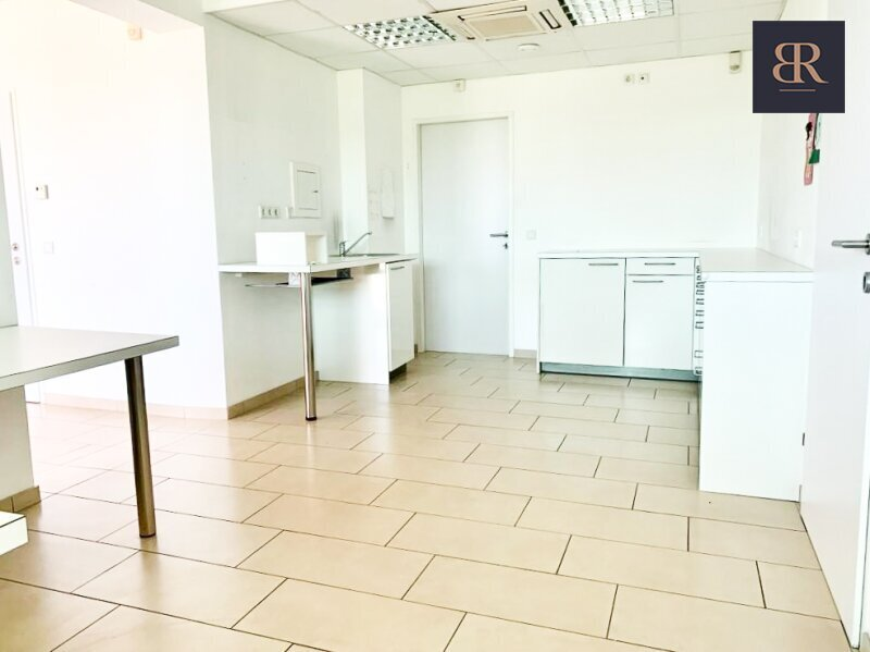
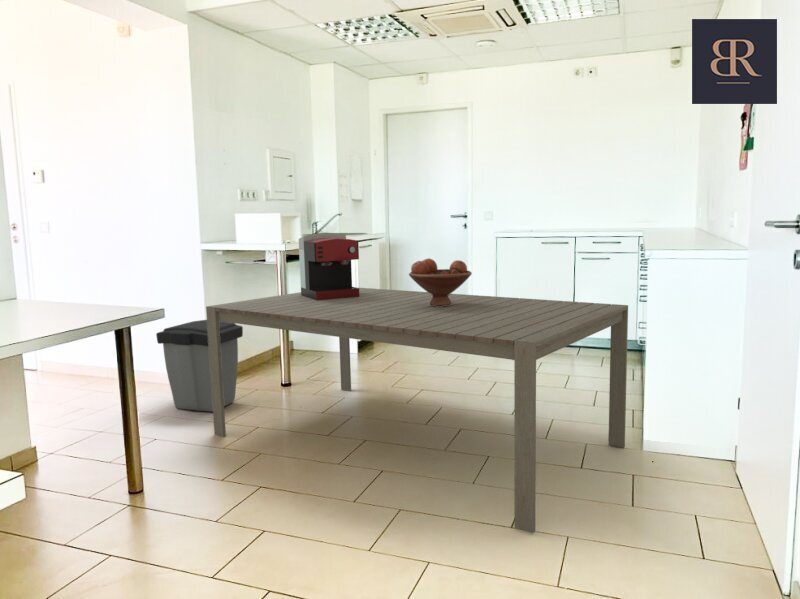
+ dining table [205,287,629,534]
+ coffee maker [298,232,360,300]
+ fruit bowl [408,257,473,307]
+ trash can [155,319,244,413]
